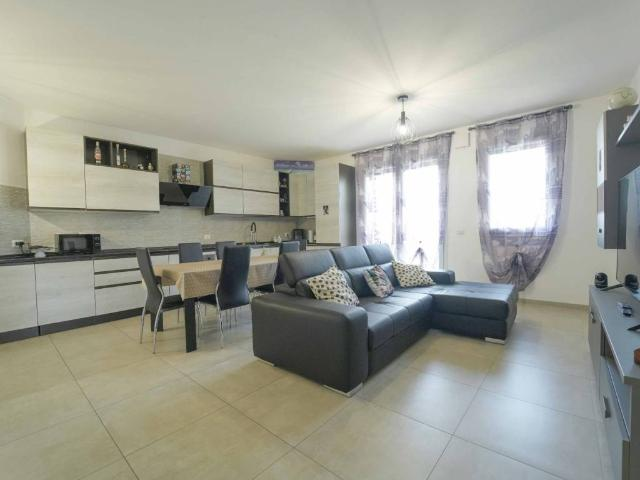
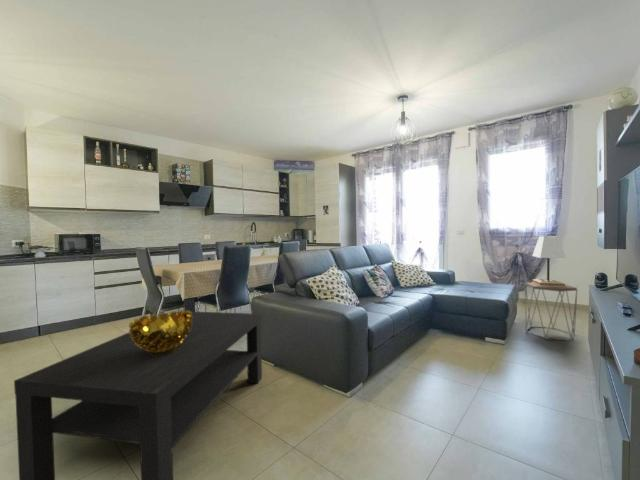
+ side table [524,281,578,342]
+ decorative bowl [127,308,192,356]
+ coffee table [13,310,263,480]
+ lamp [531,235,567,286]
